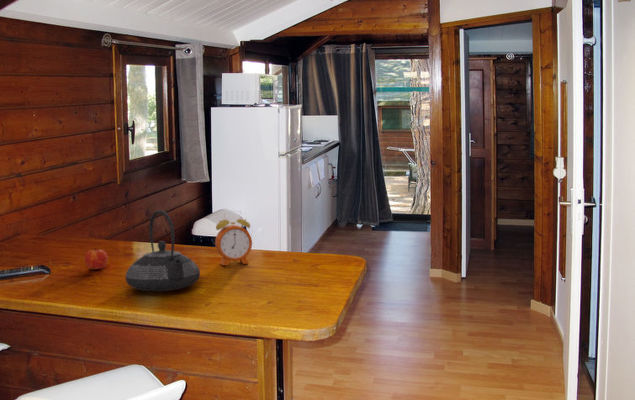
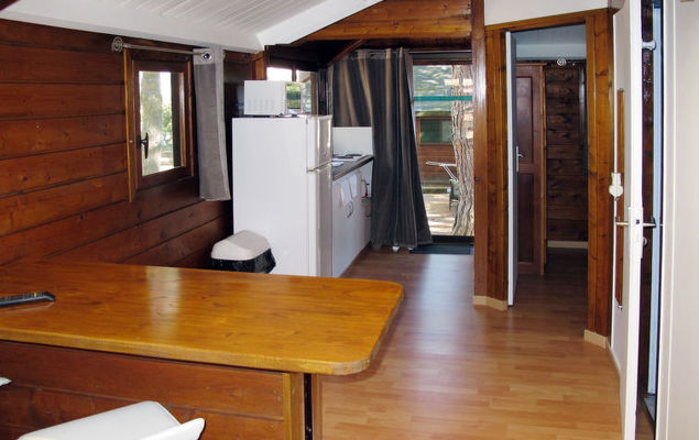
- alarm clock [214,210,253,266]
- fruit [84,247,109,270]
- teapot [124,209,201,292]
